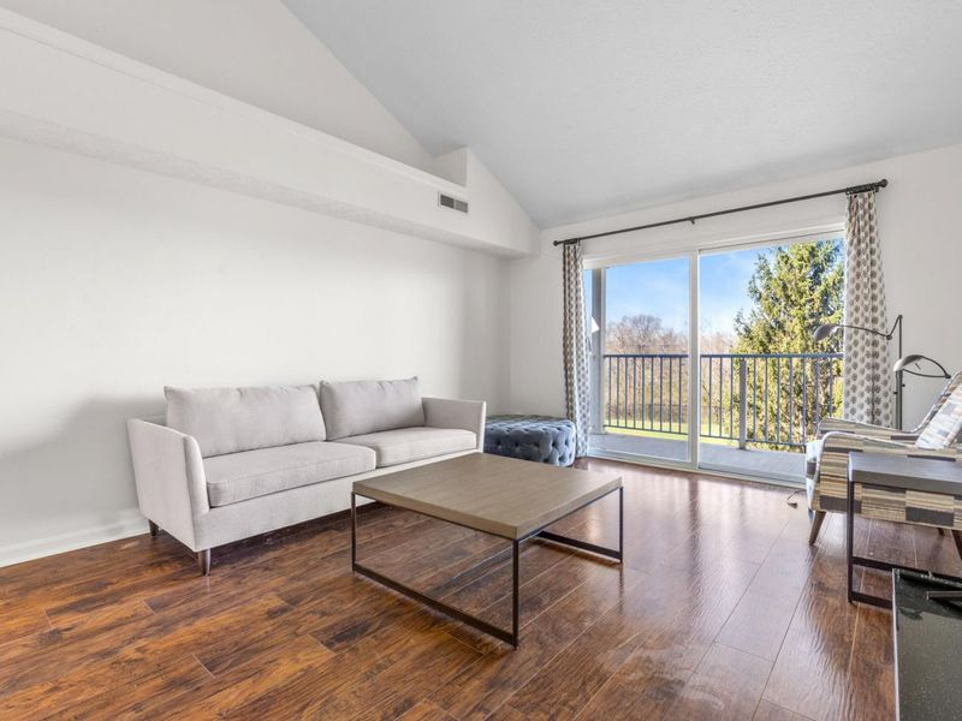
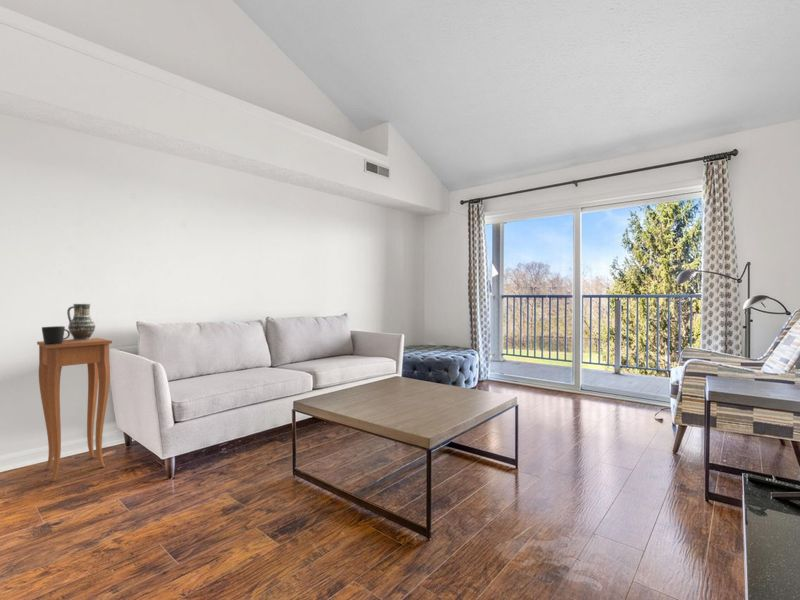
+ cup [41,325,71,345]
+ vase [66,303,96,340]
+ side table [36,337,113,482]
